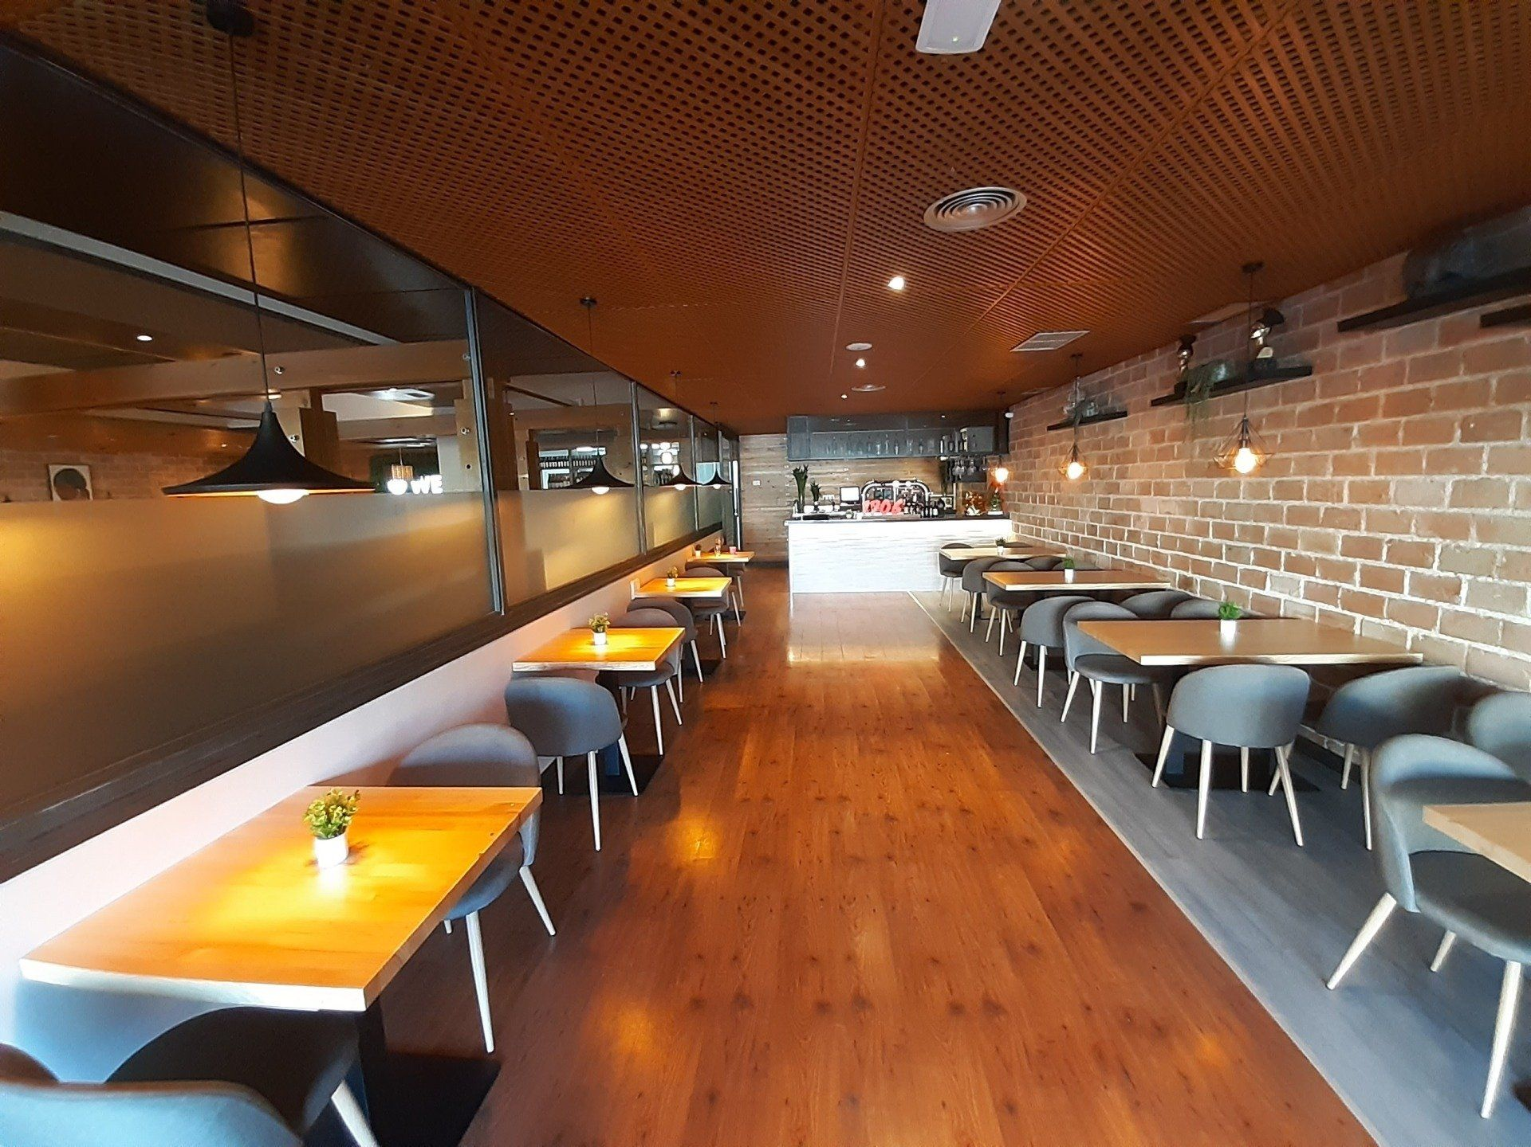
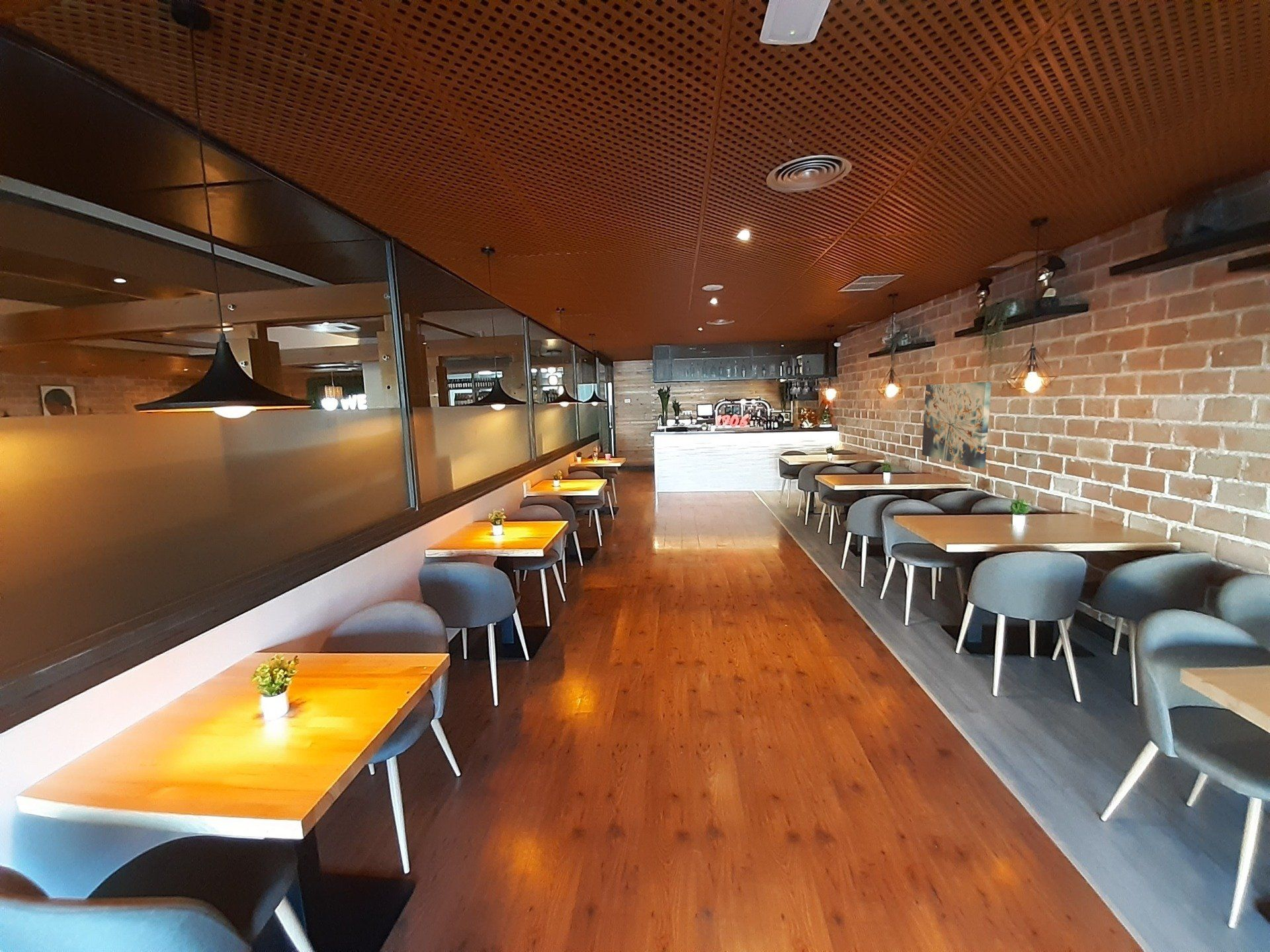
+ wall art [921,381,992,469]
